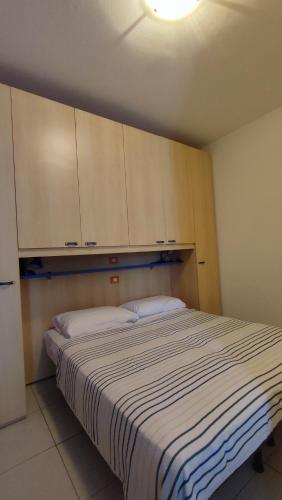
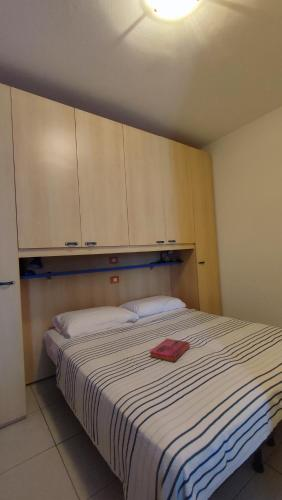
+ hardback book [149,338,191,363]
